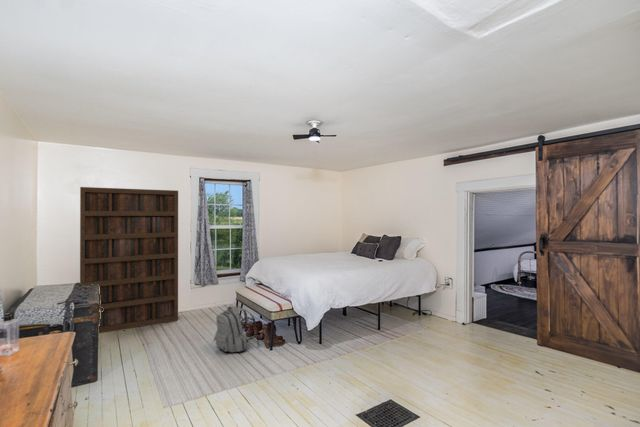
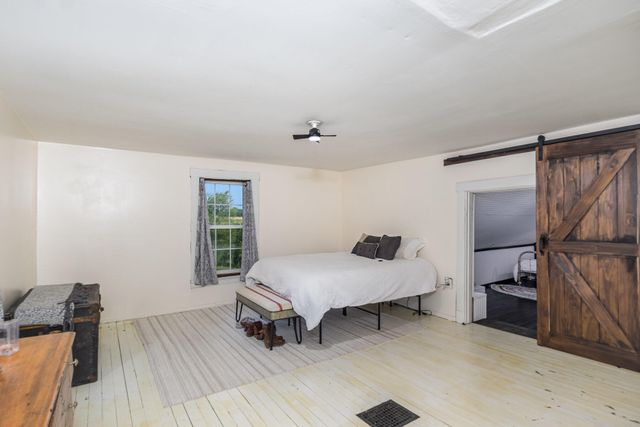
- bookcase [79,186,179,334]
- backpack [212,304,260,353]
